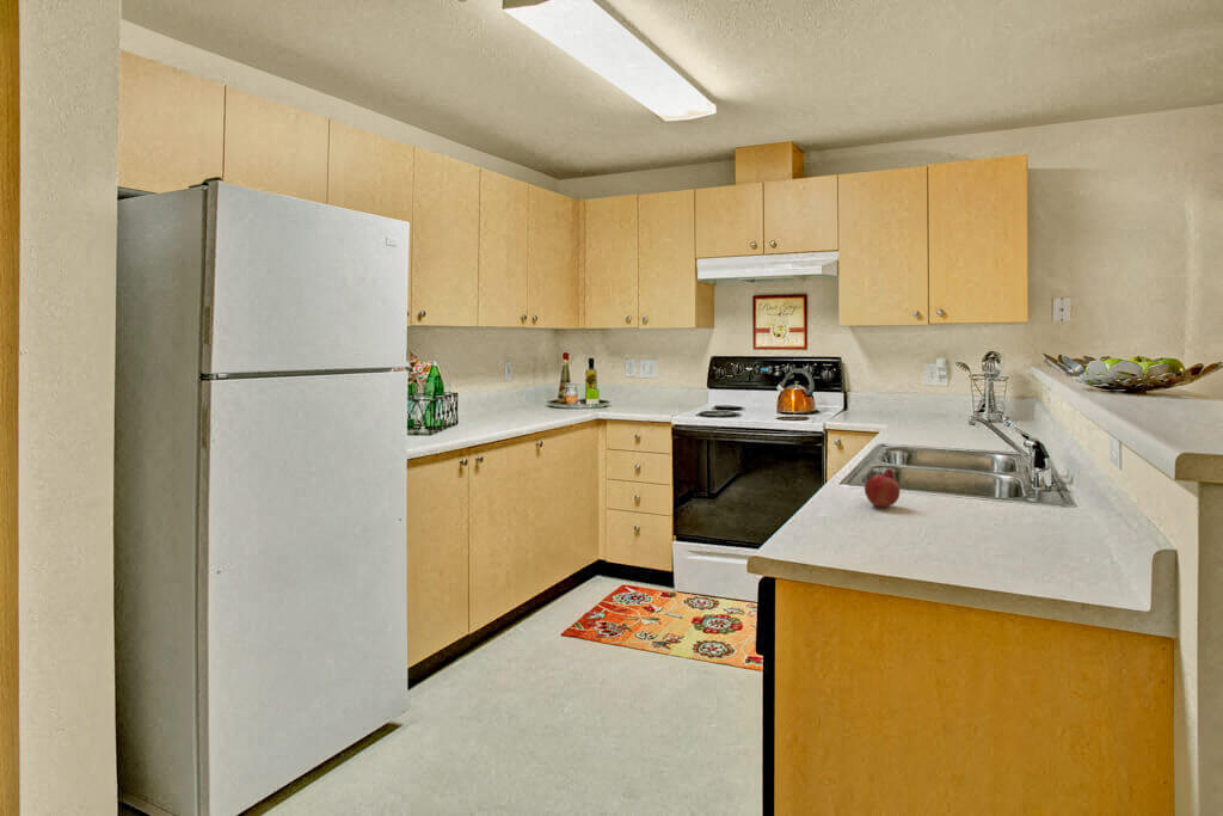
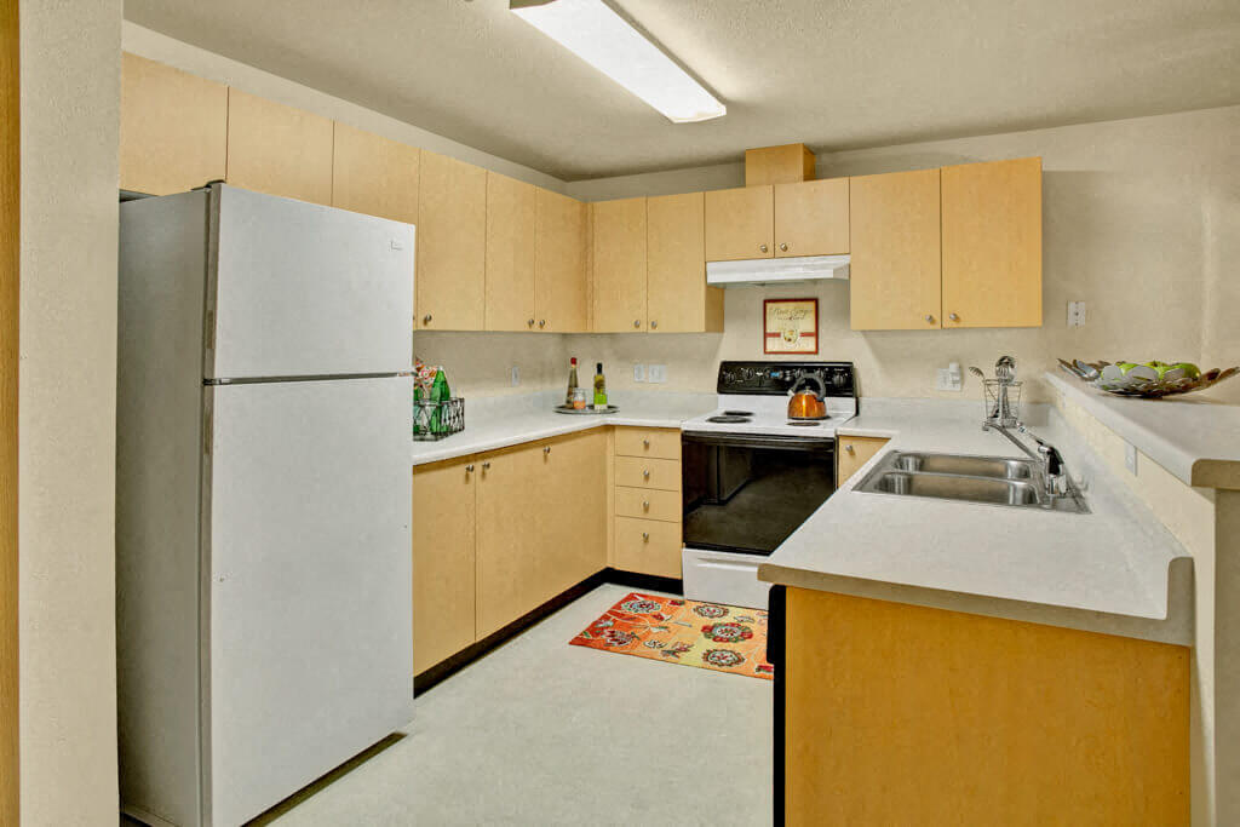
- fruit [864,468,901,509]
